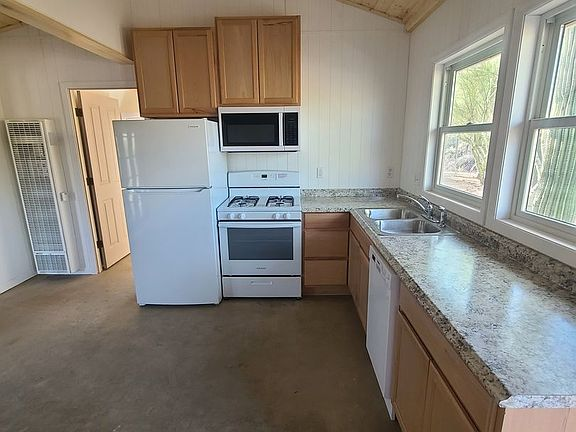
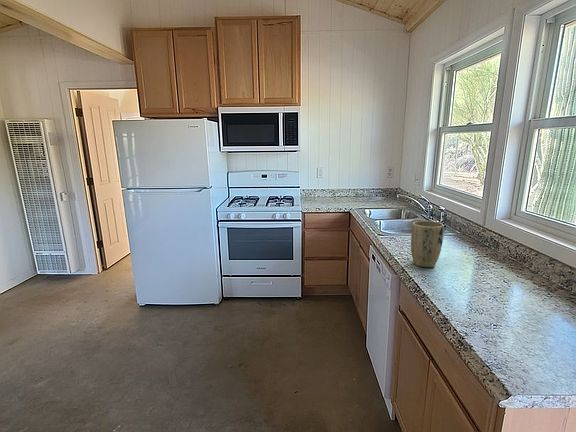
+ plant pot [410,220,445,268]
